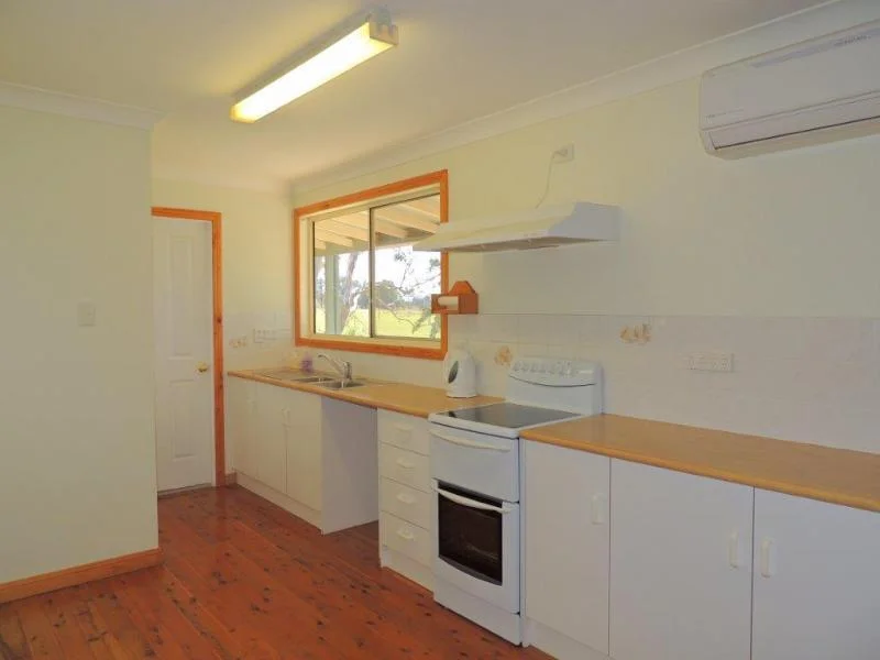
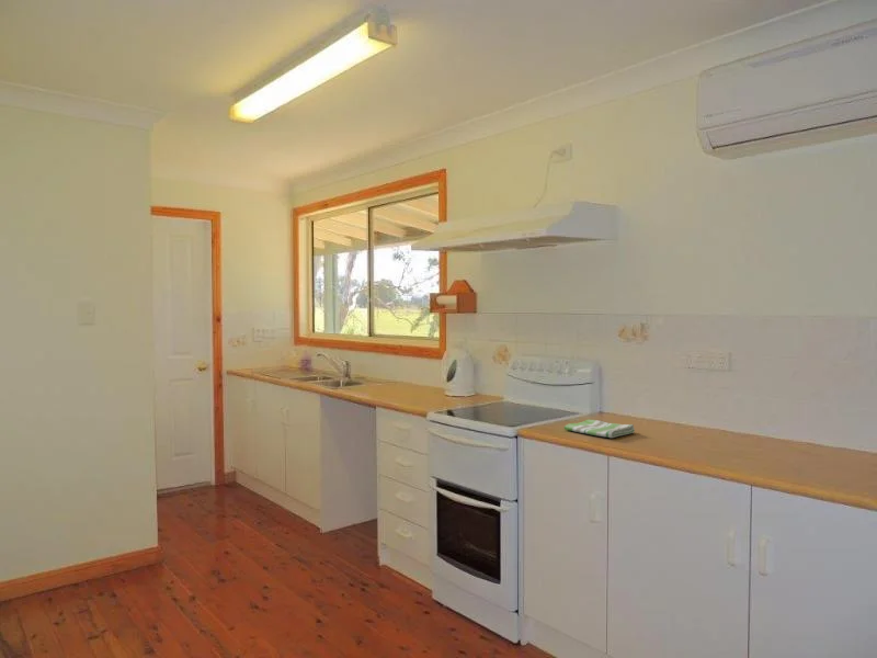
+ dish towel [563,419,636,439]
